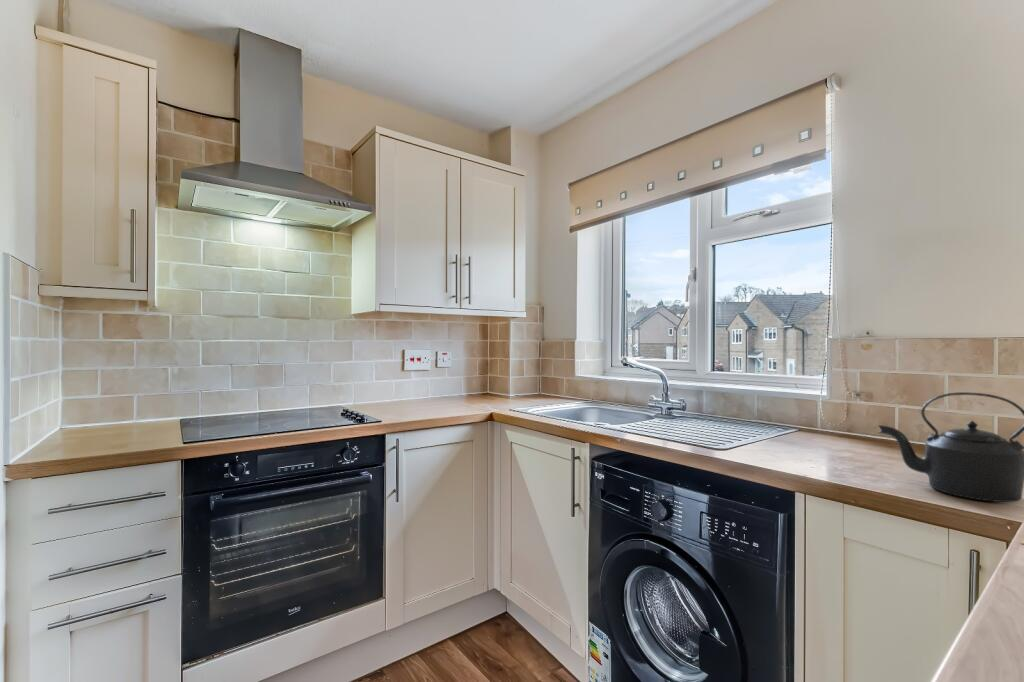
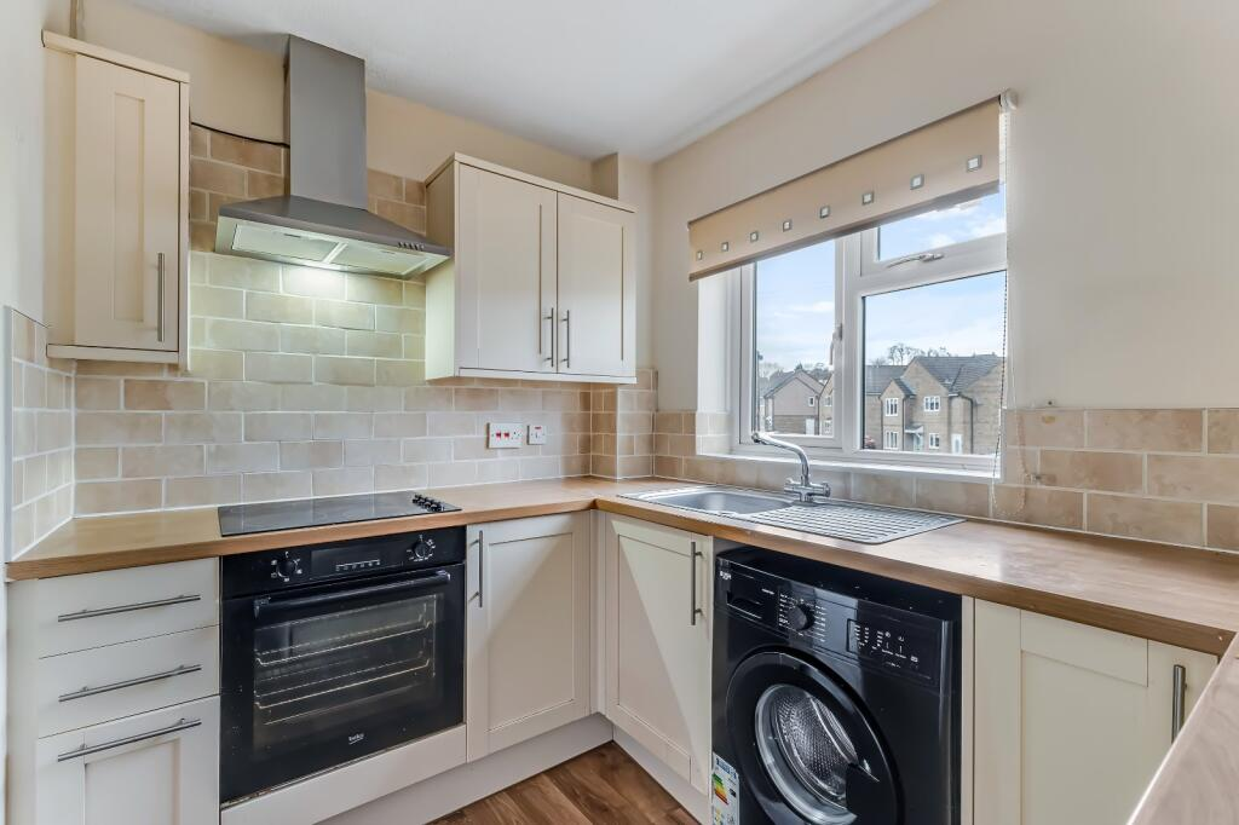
- kettle [878,391,1024,503]
